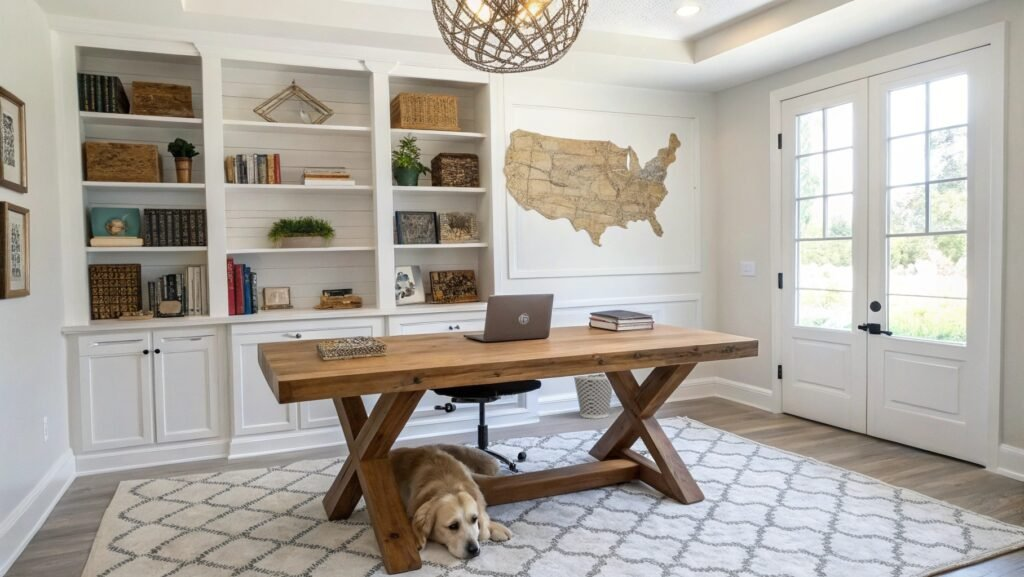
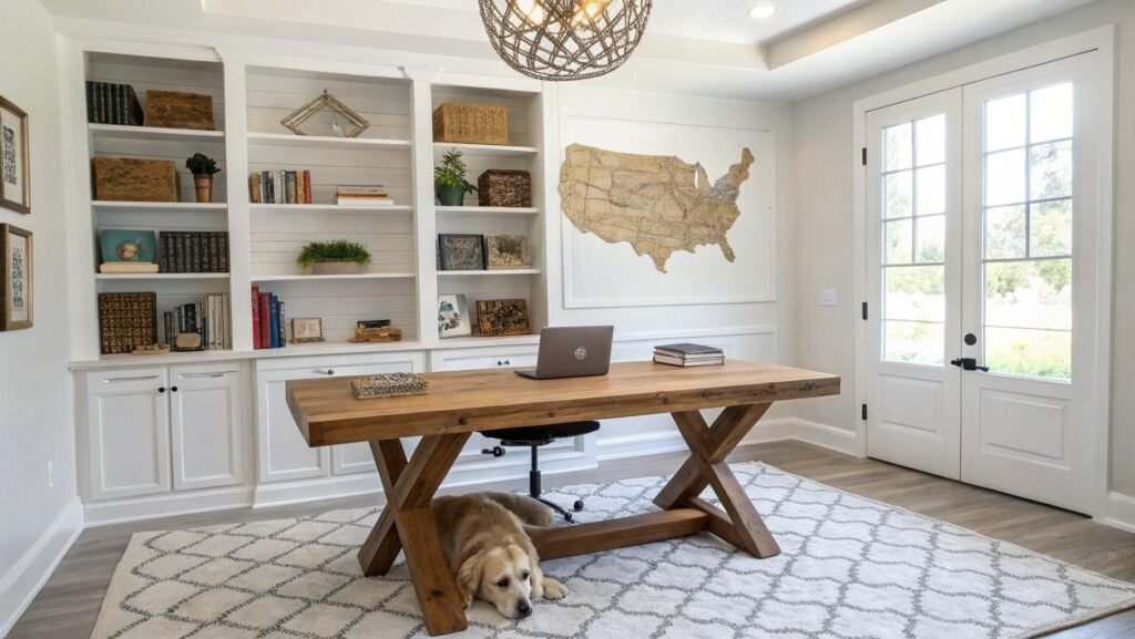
- wastebasket [573,373,613,420]
